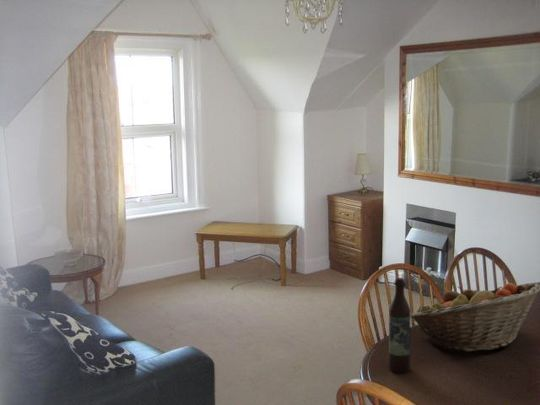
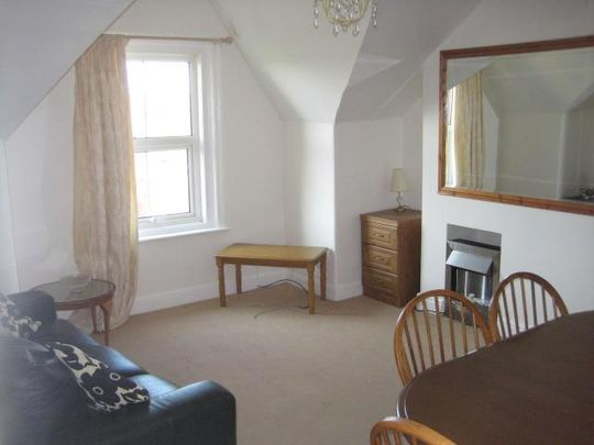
- fruit basket [410,282,540,353]
- wine bottle [388,277,411,373]
